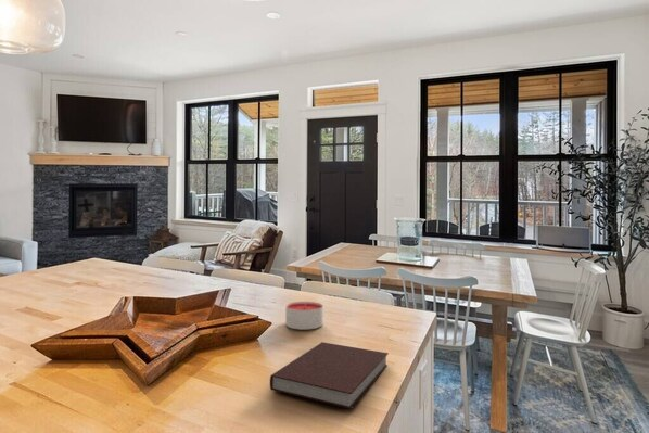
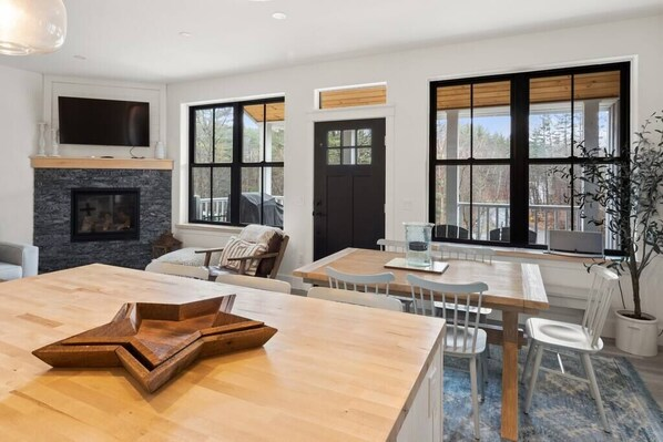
- candle [284,301,324,331]
- notebook [269,341,390,410]
